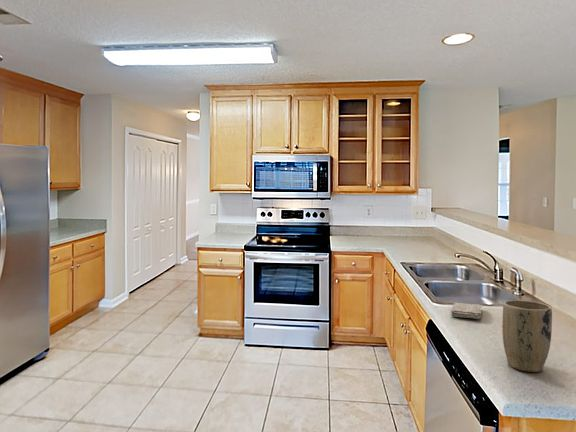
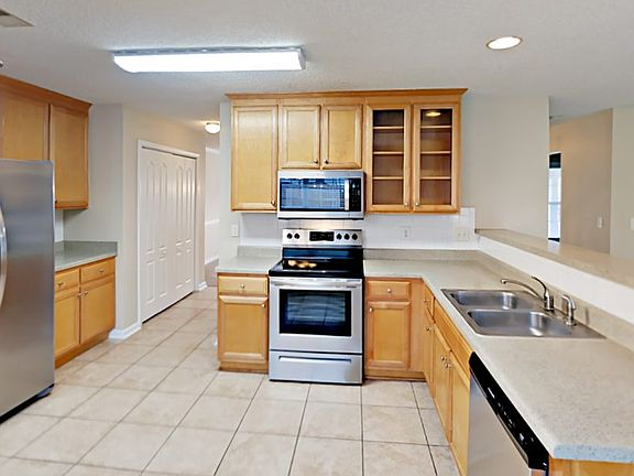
- washcloth [450,302,483,320]
- plant pot [501,299,553,373]
